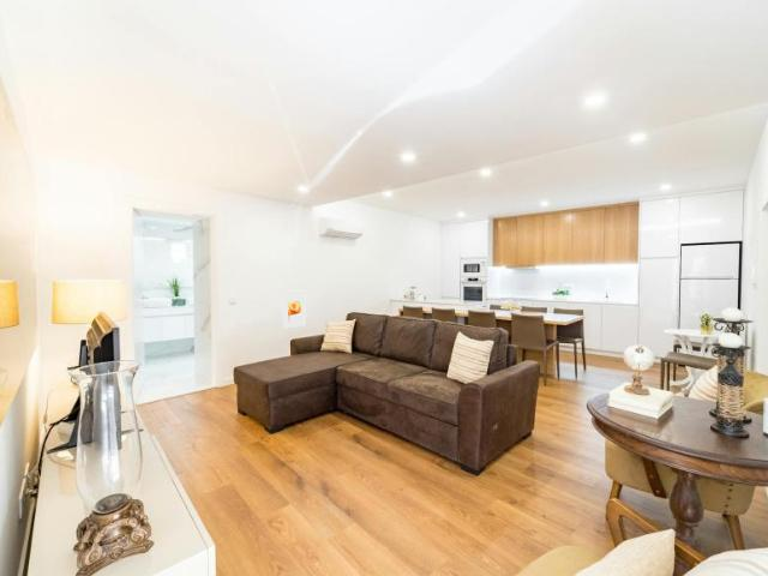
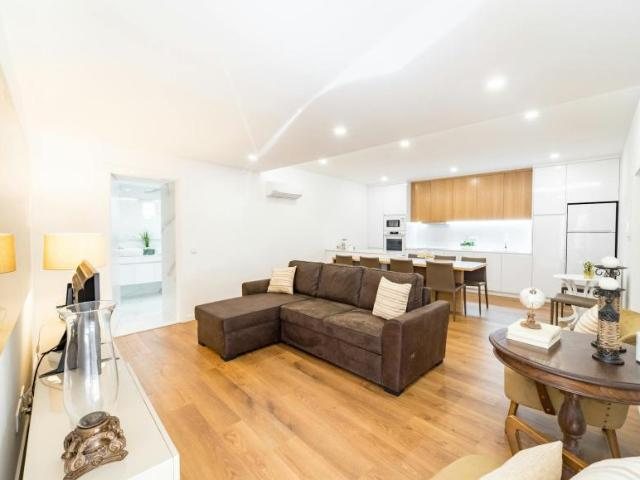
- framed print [281,290,306,329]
